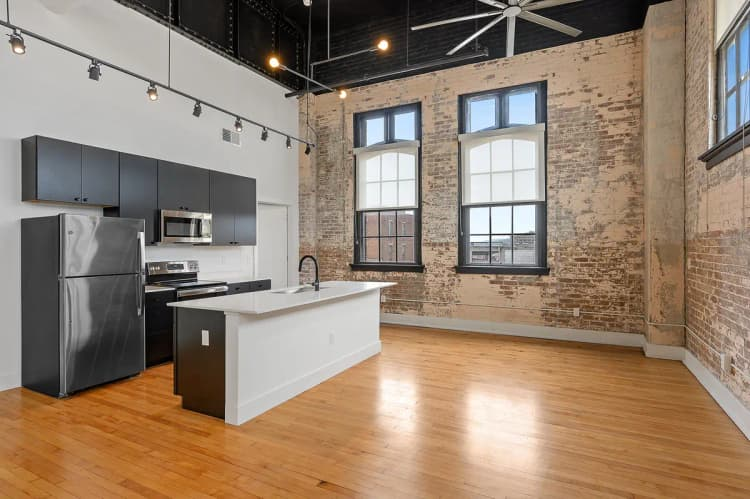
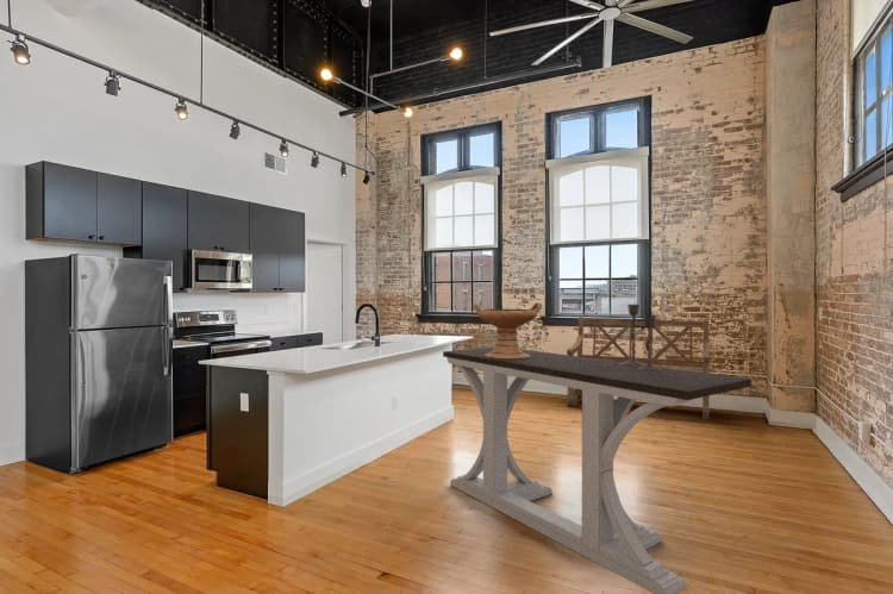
+ decorative bowl [472,301,543,359]
+ candlestick [620,304,661,370]
+ dining table [442,346,753,594]
+ bench [566,314,711,421]
